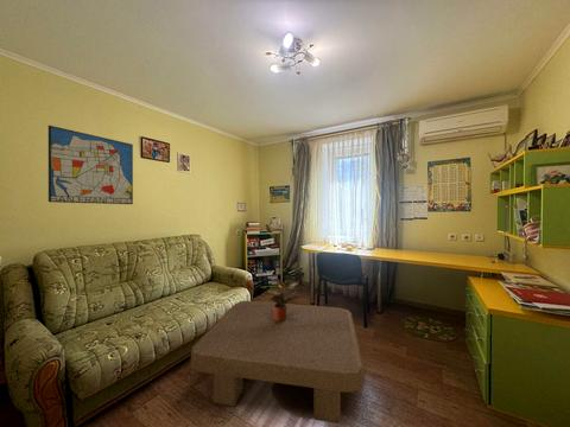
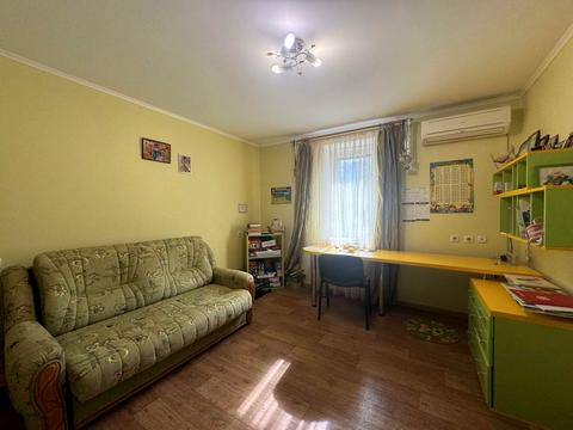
- potted plant [266,279,298,321]
- wall art [48,125,134,205]
- coffee table [190,300,366,425]
